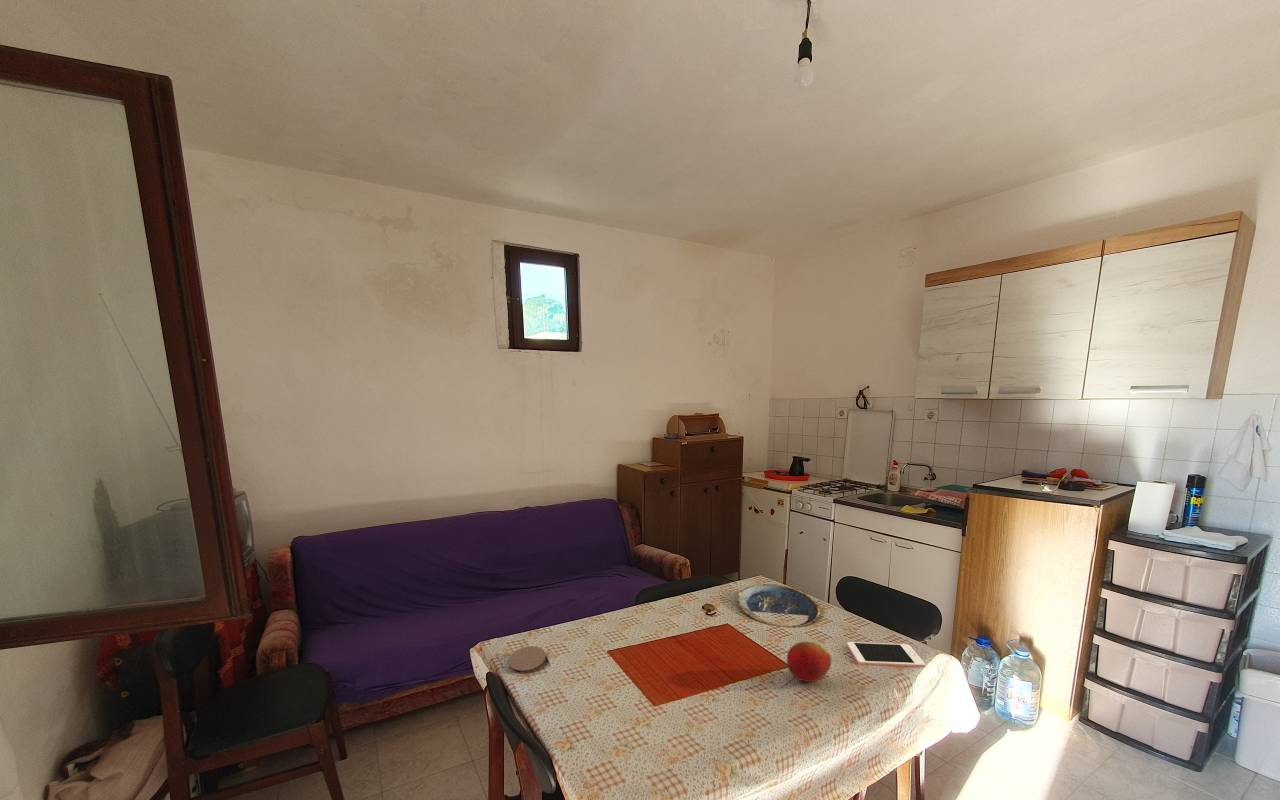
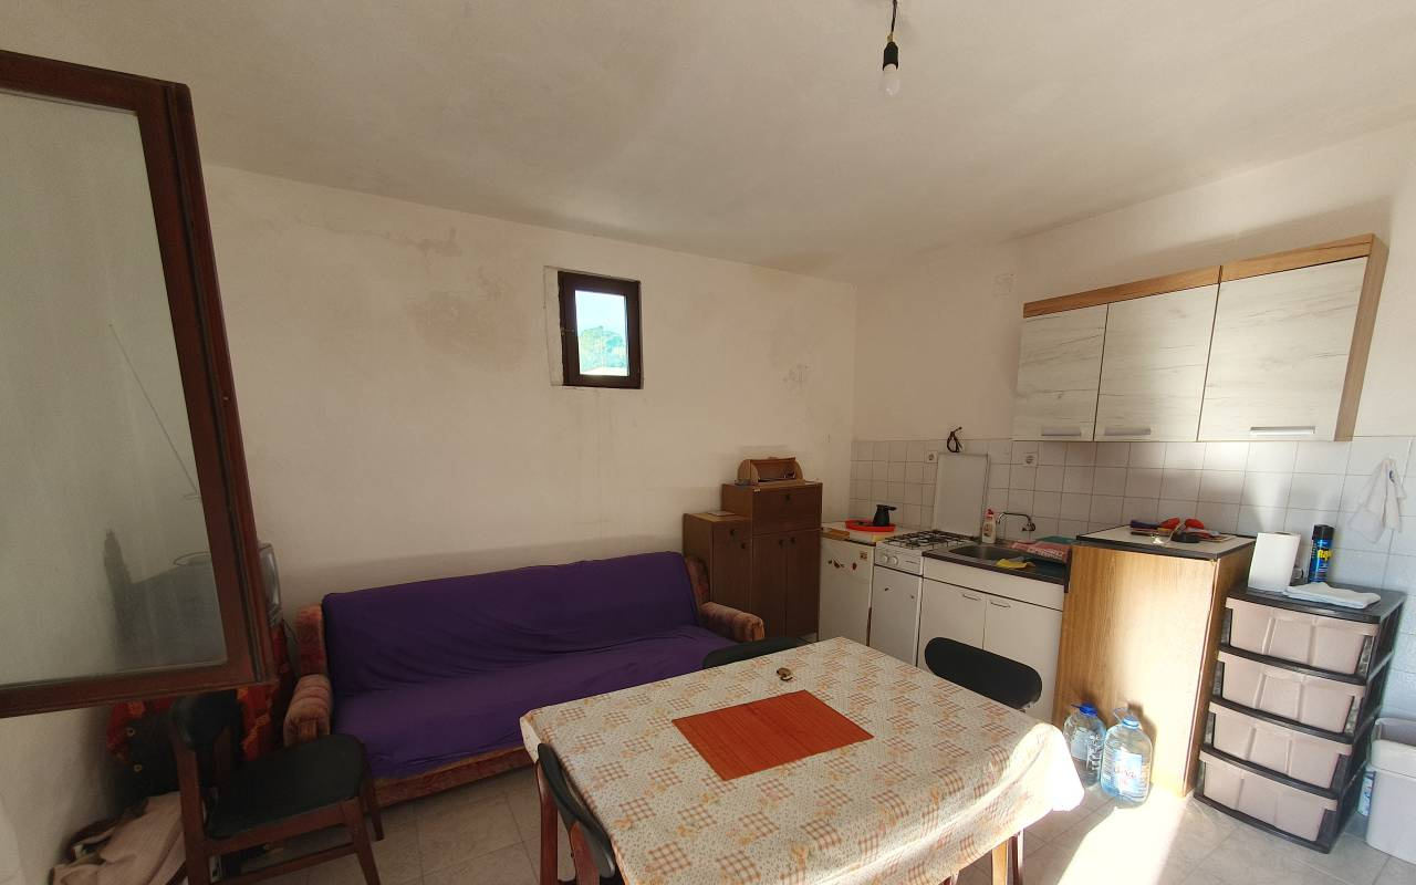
- coaster [508,645,547,672]
- cell phone [846,641,926,668]
- plate [737,583,821,629]
- fruit [786,641,833,683]
